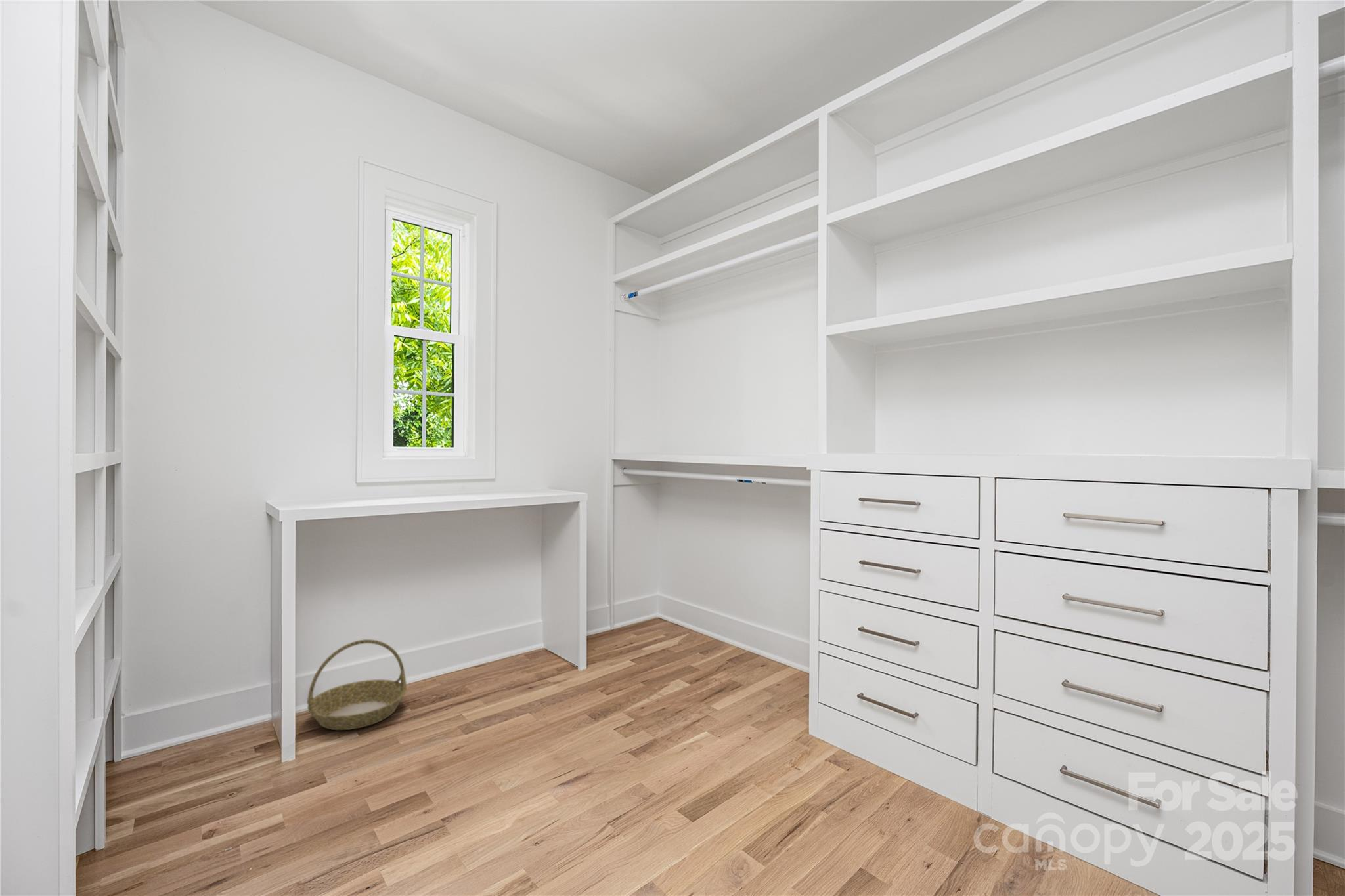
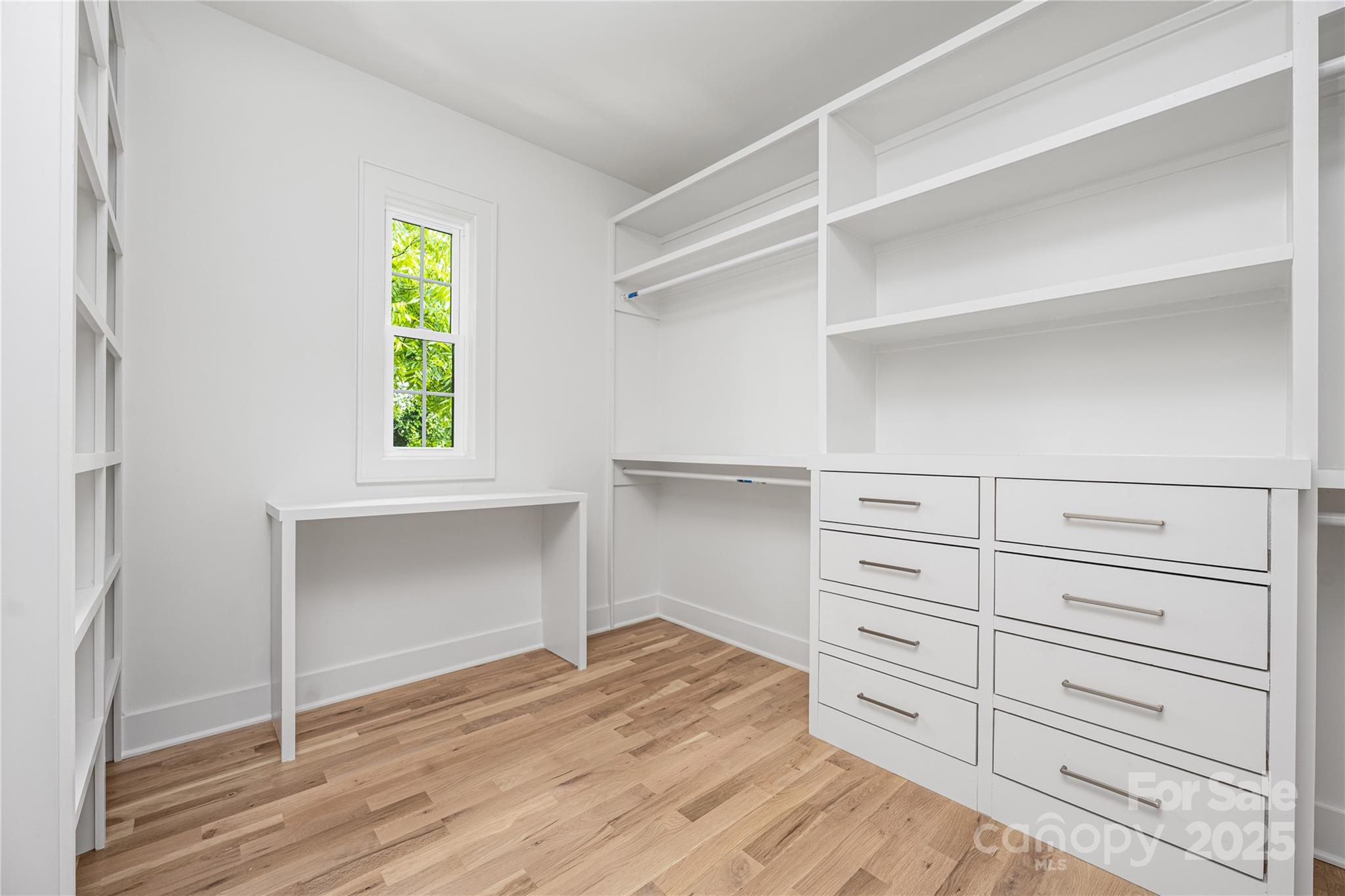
- basket [307,639,407,731]
